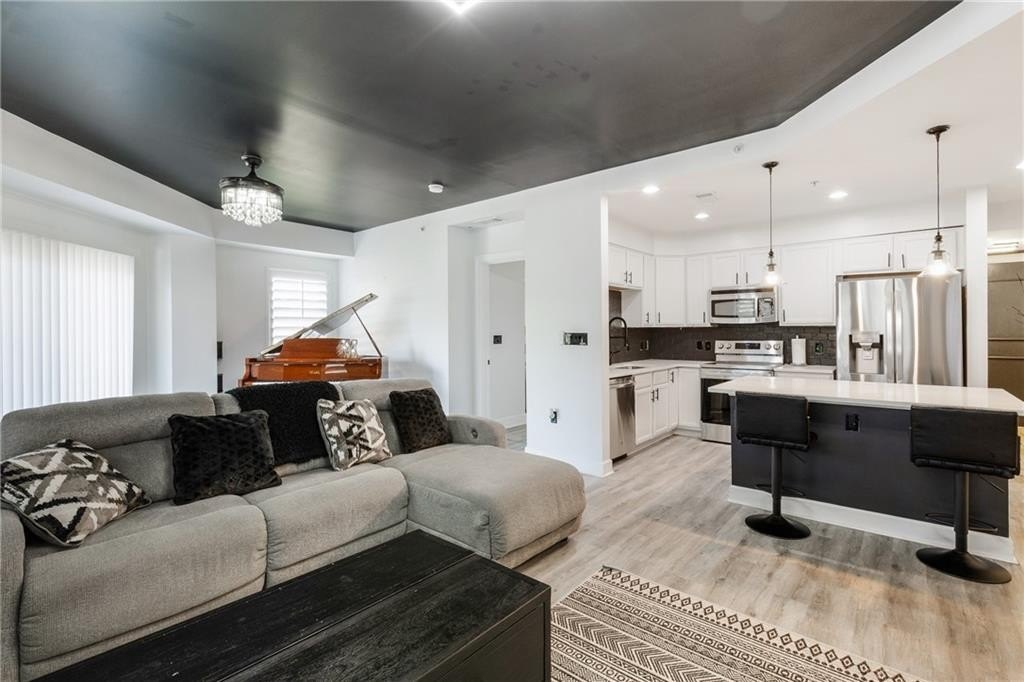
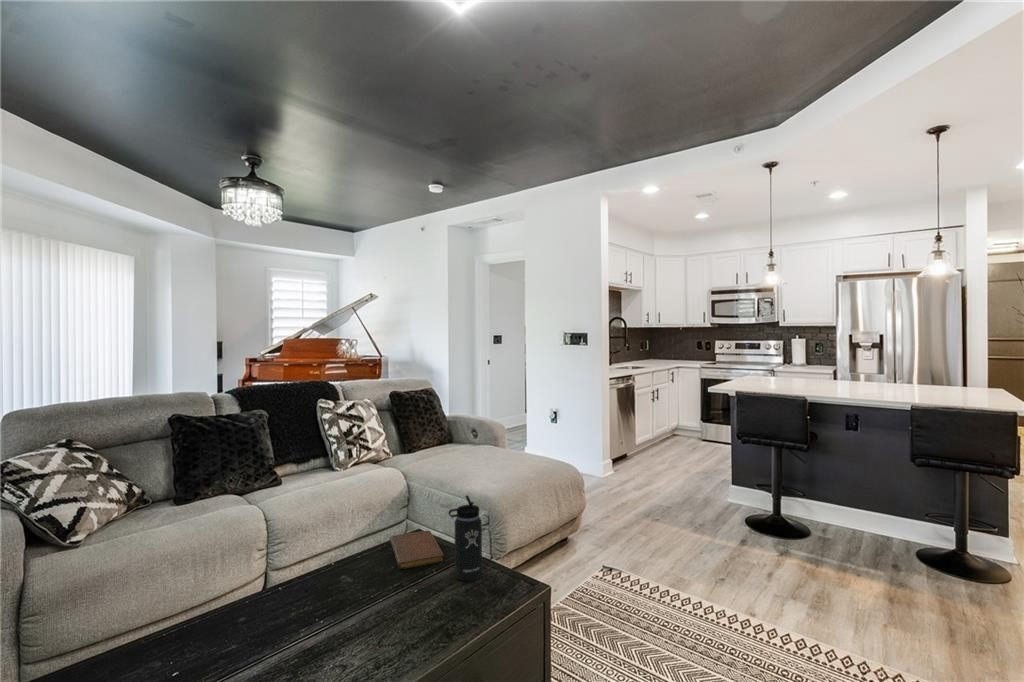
+ notebook [389,530,444,570]
+ thermos bottle [447,494,483,582]
